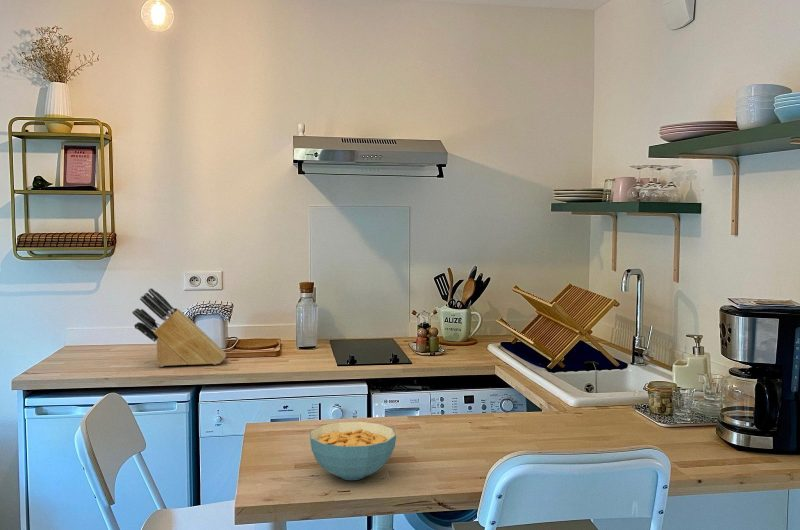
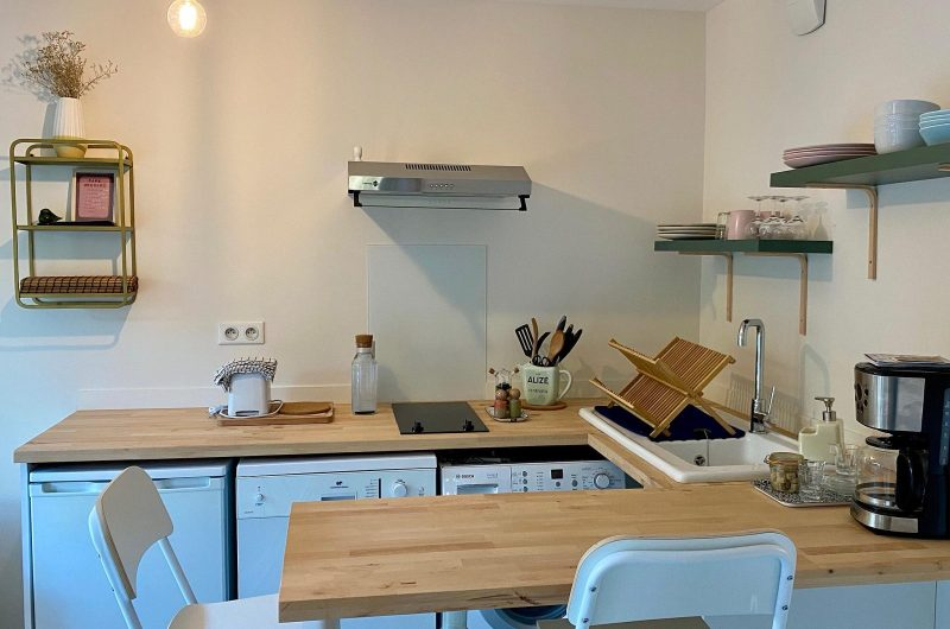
- cereal bowl [309,421,397,481]
- knife block [131,287,227,368]
